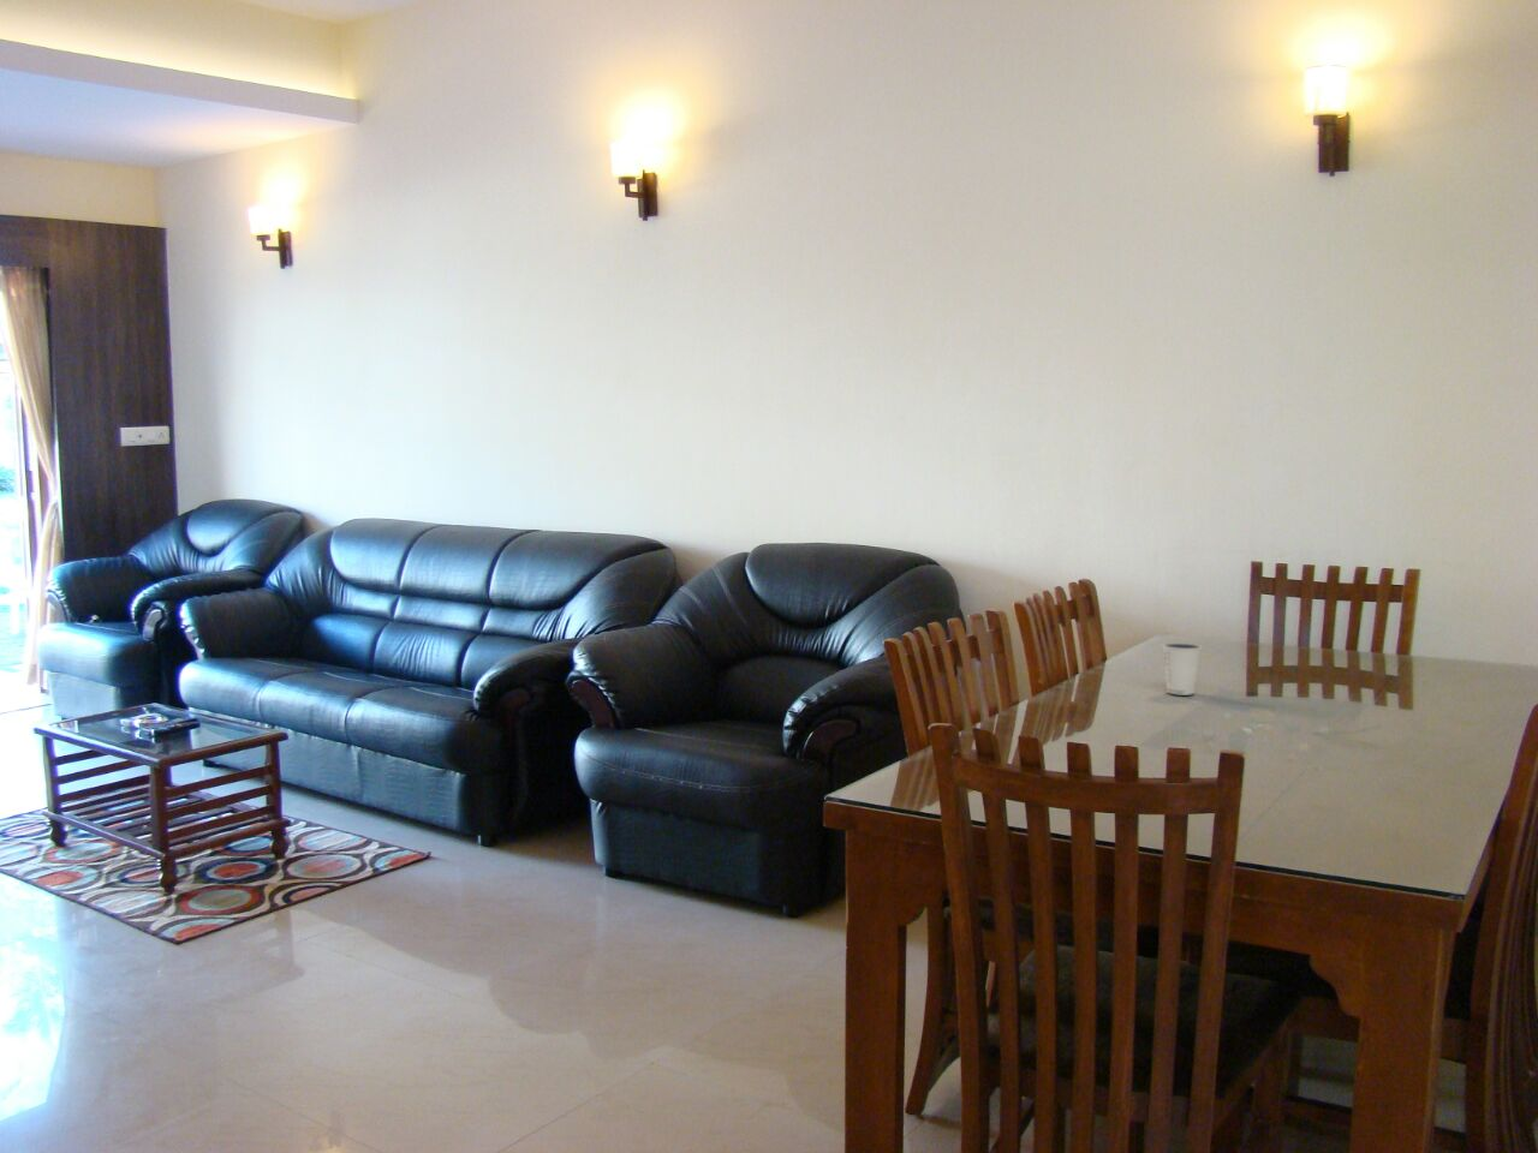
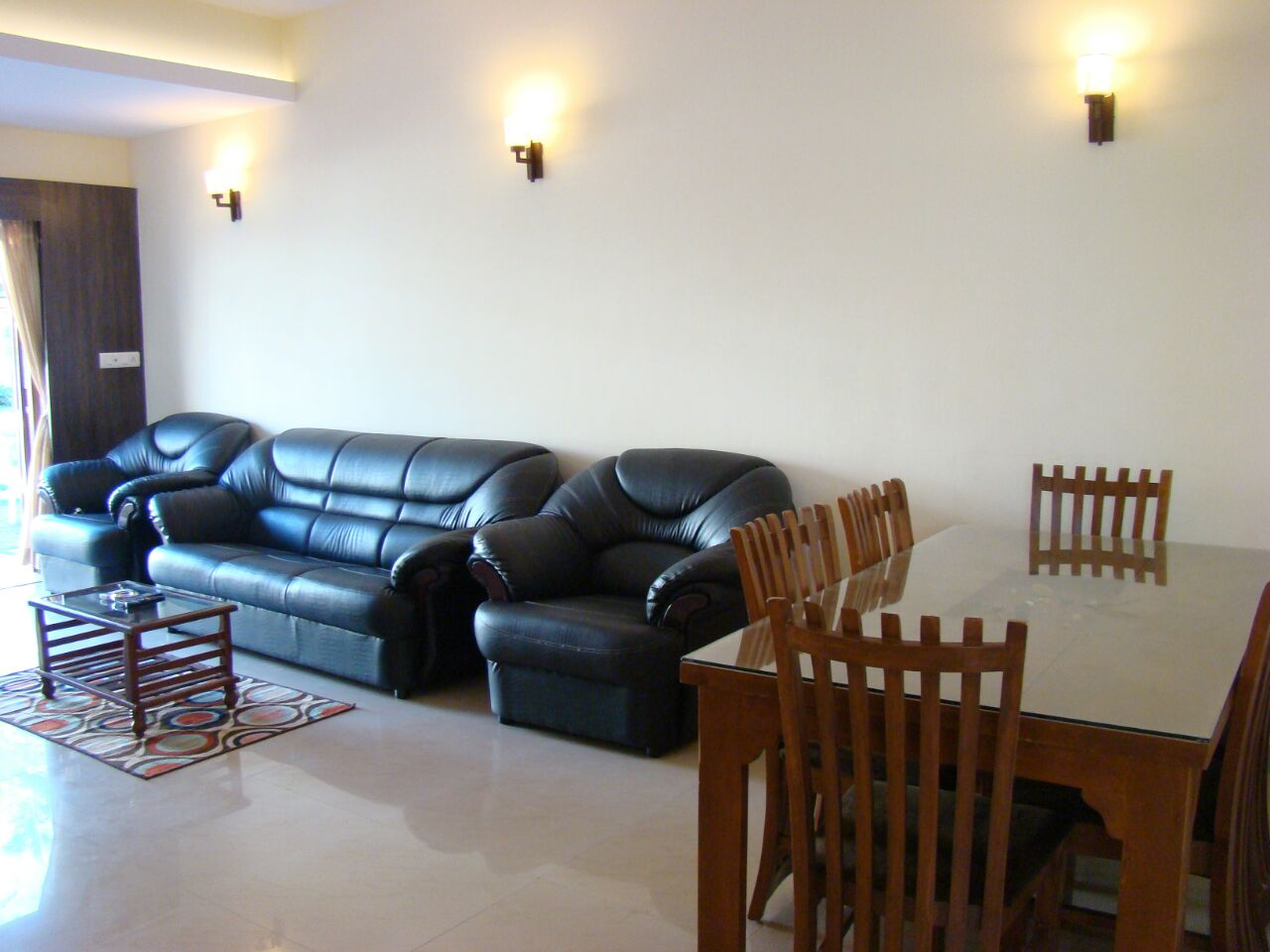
- dixie cup [1161,642,1204,696]
